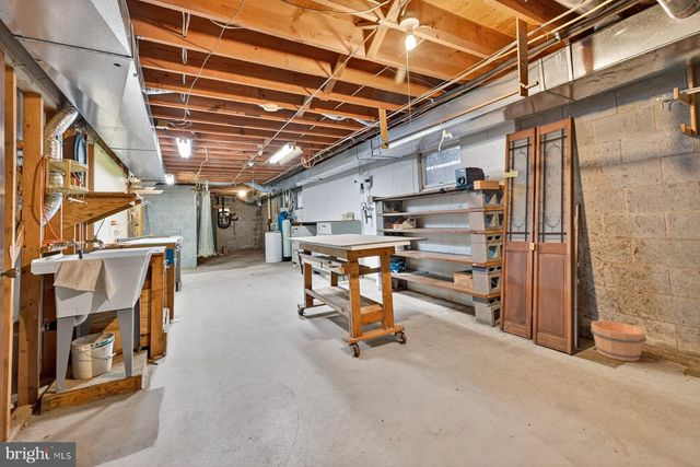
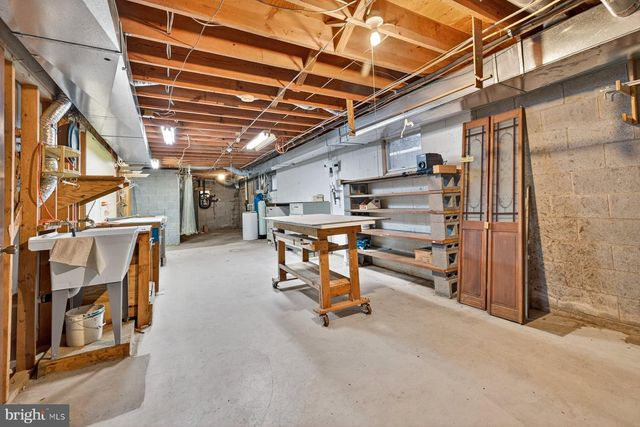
- bucket [590,319,648,362]
